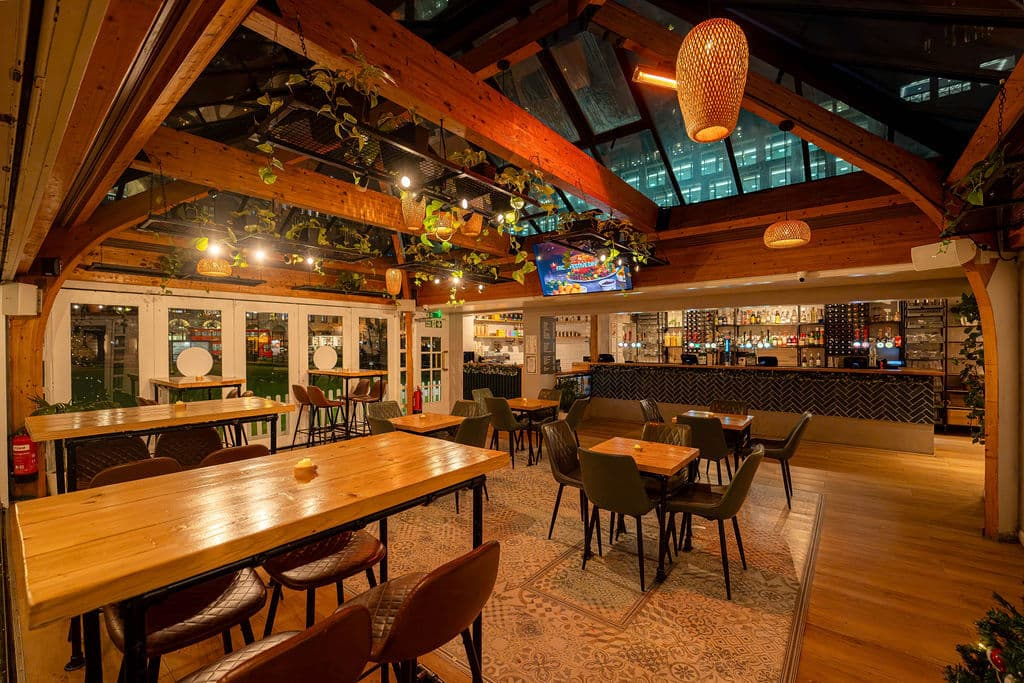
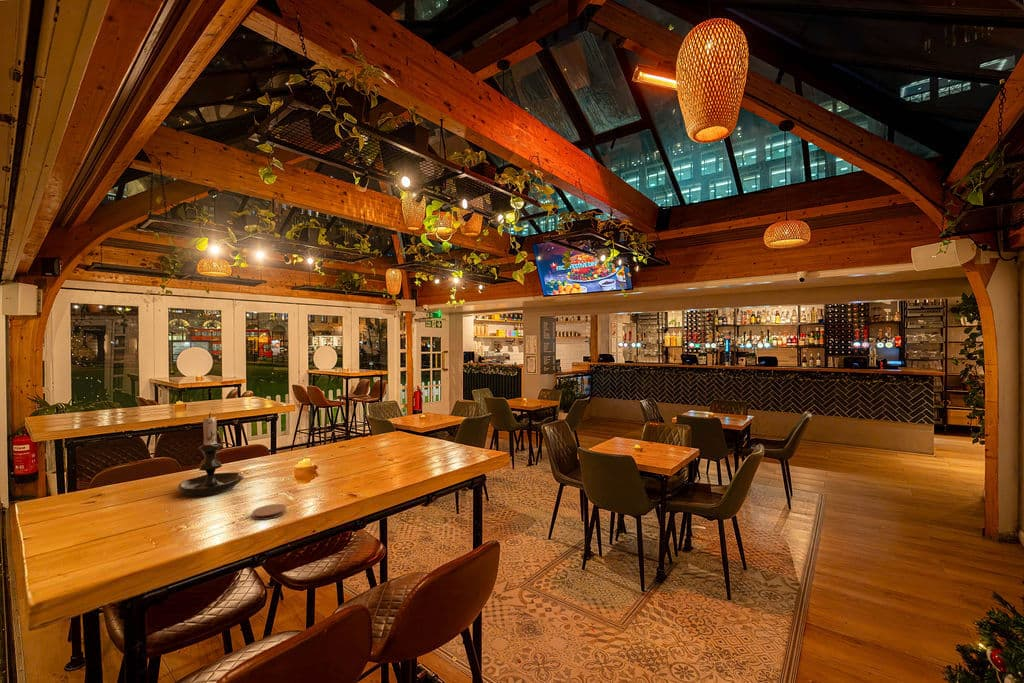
+ candle holder [177,411,245,497]
+ coaster [251,503,287,521]
